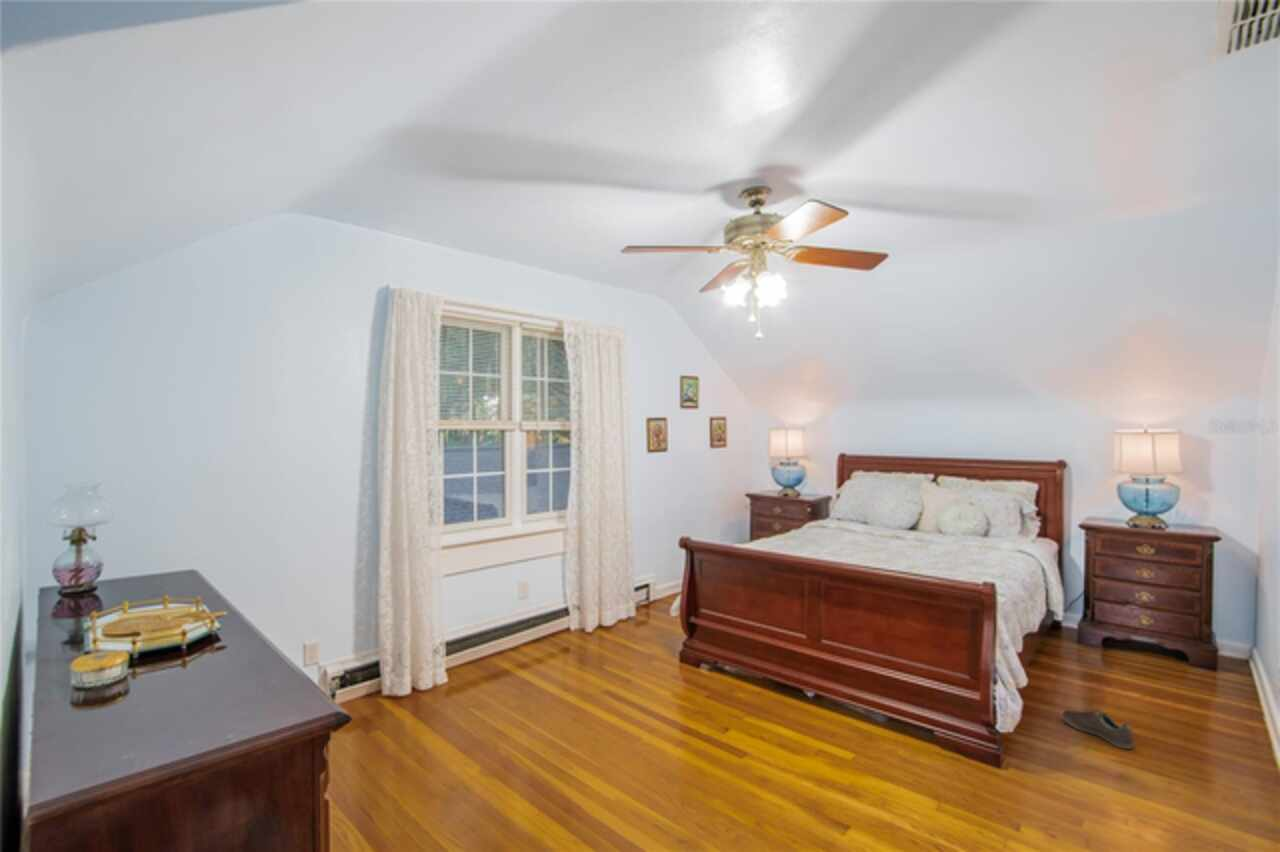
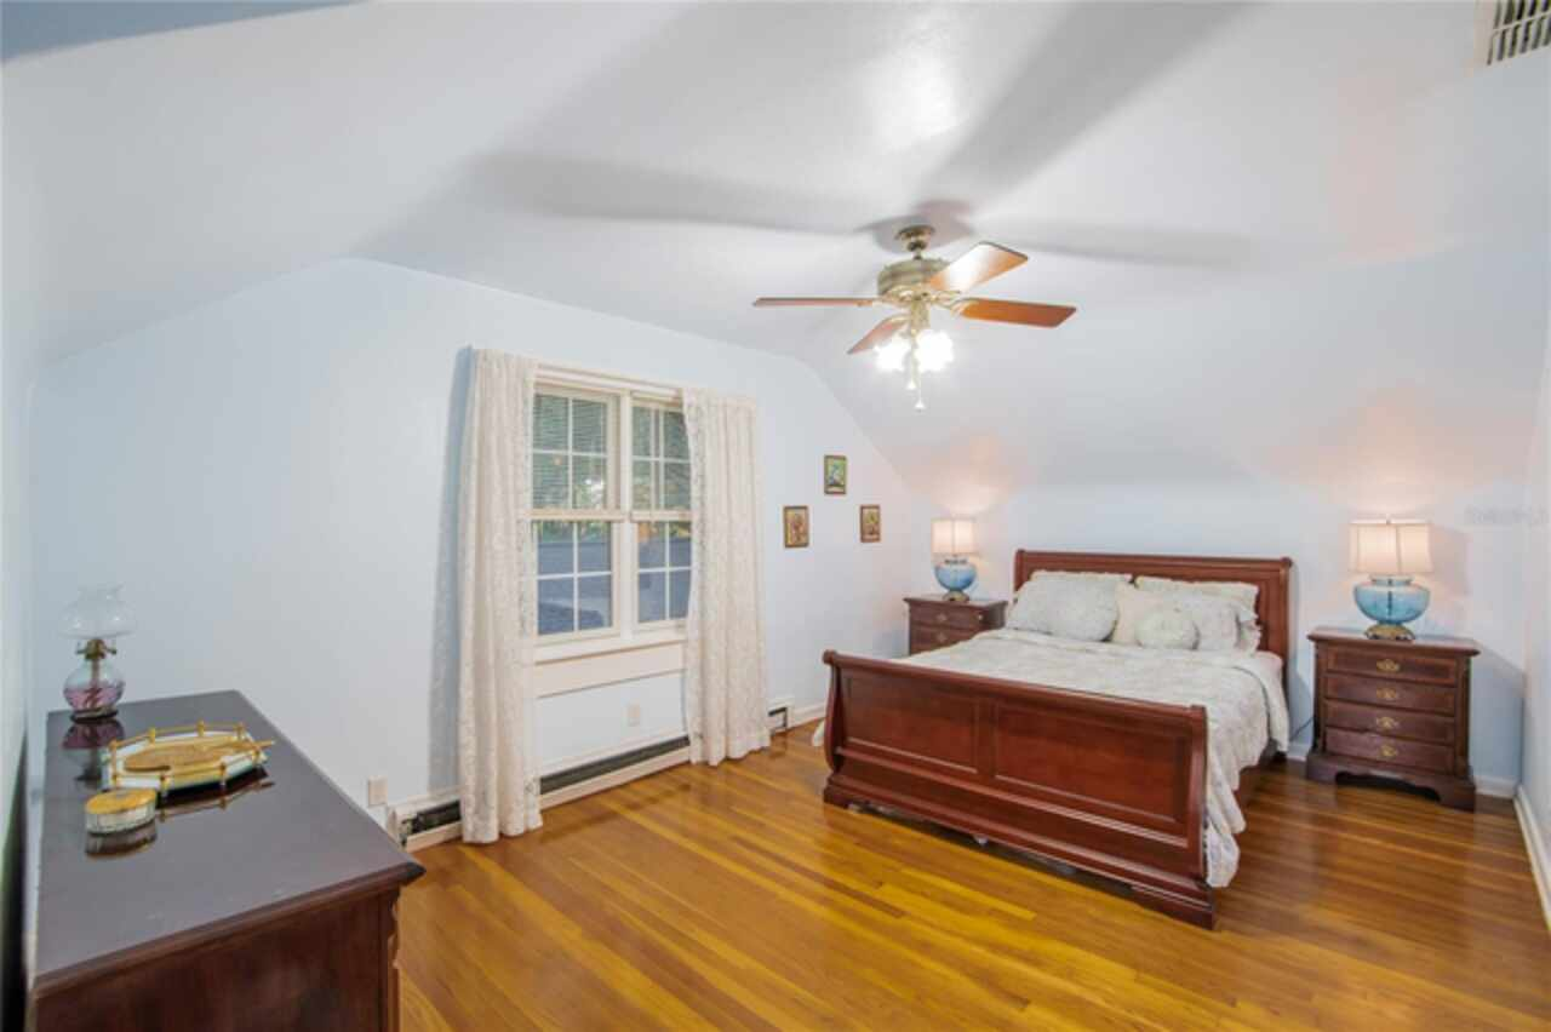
- sneaker [1060,709,1135,750]
